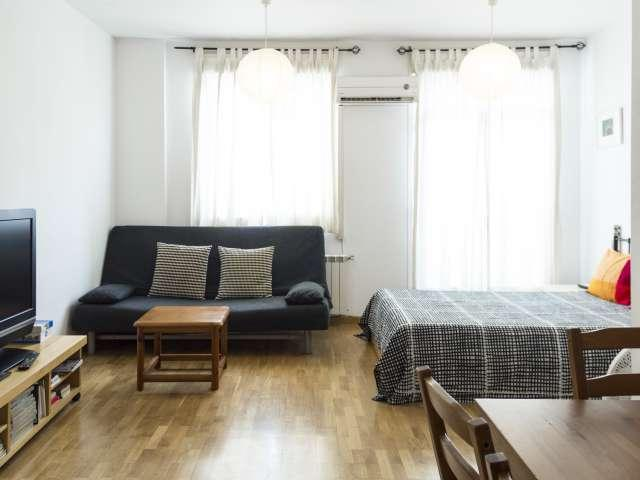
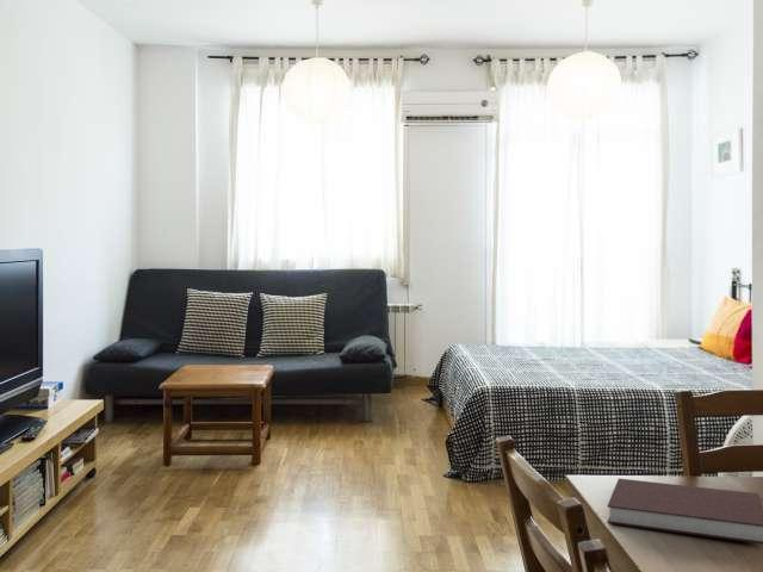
+ notebook [607,478,763,545]
